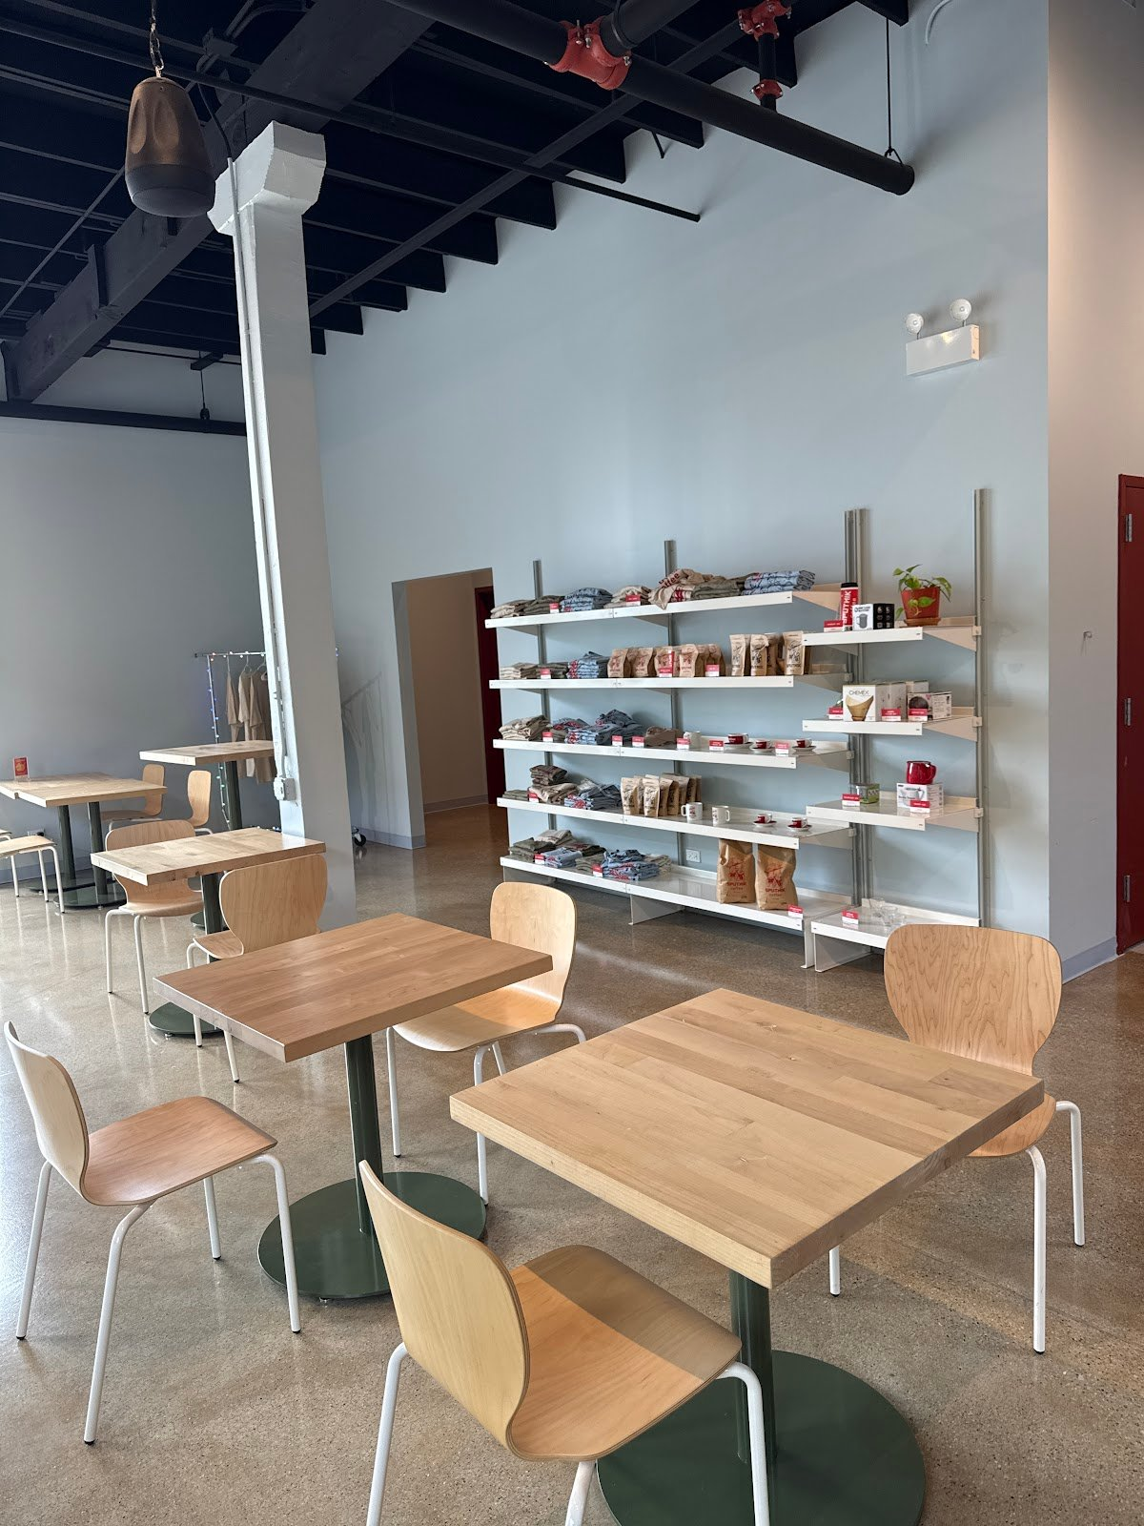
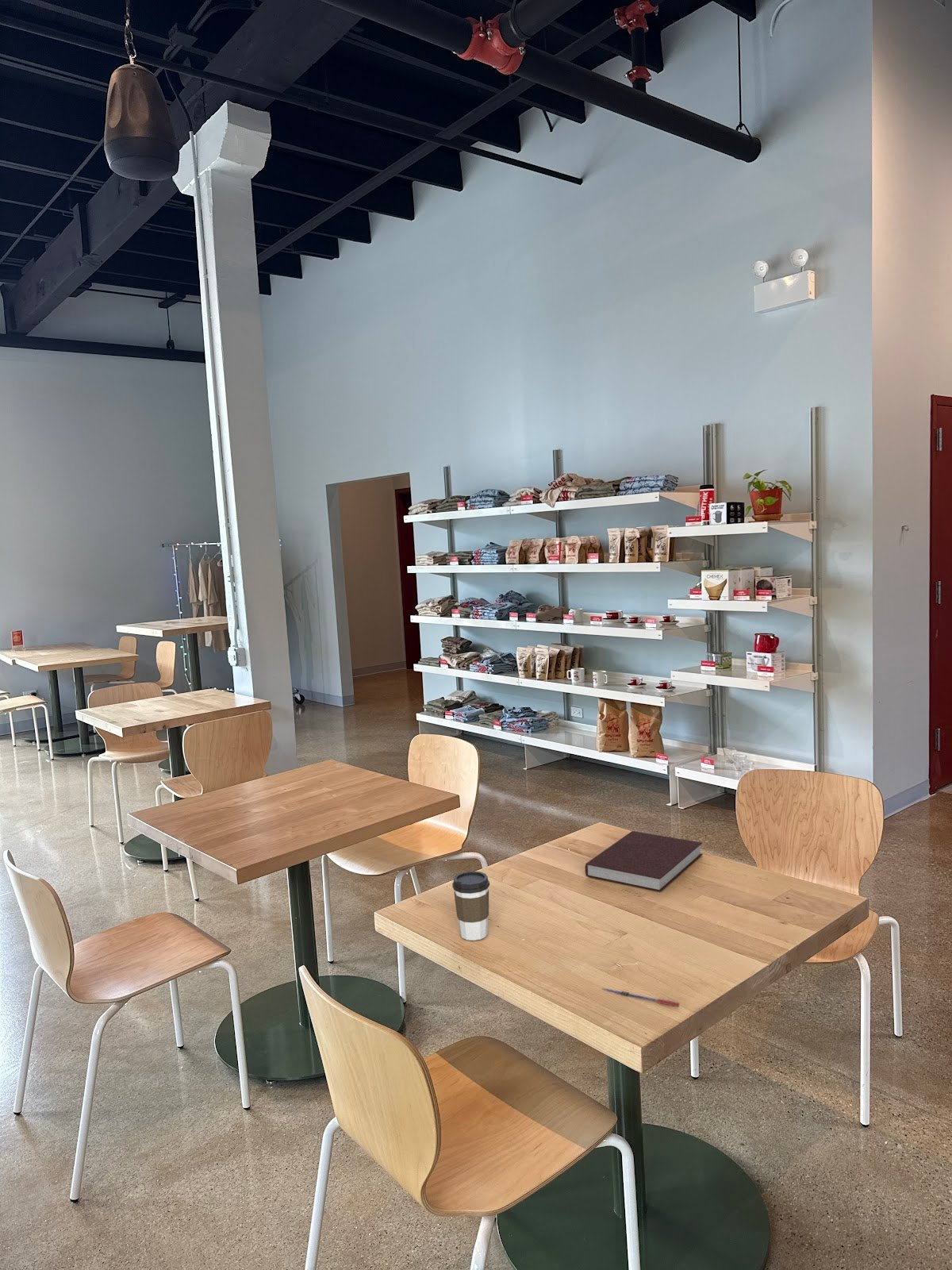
+ notebook [585,830,704,892]
+ pen [601,987,680,1007]
+ coffee cup [451,870,490,941]
